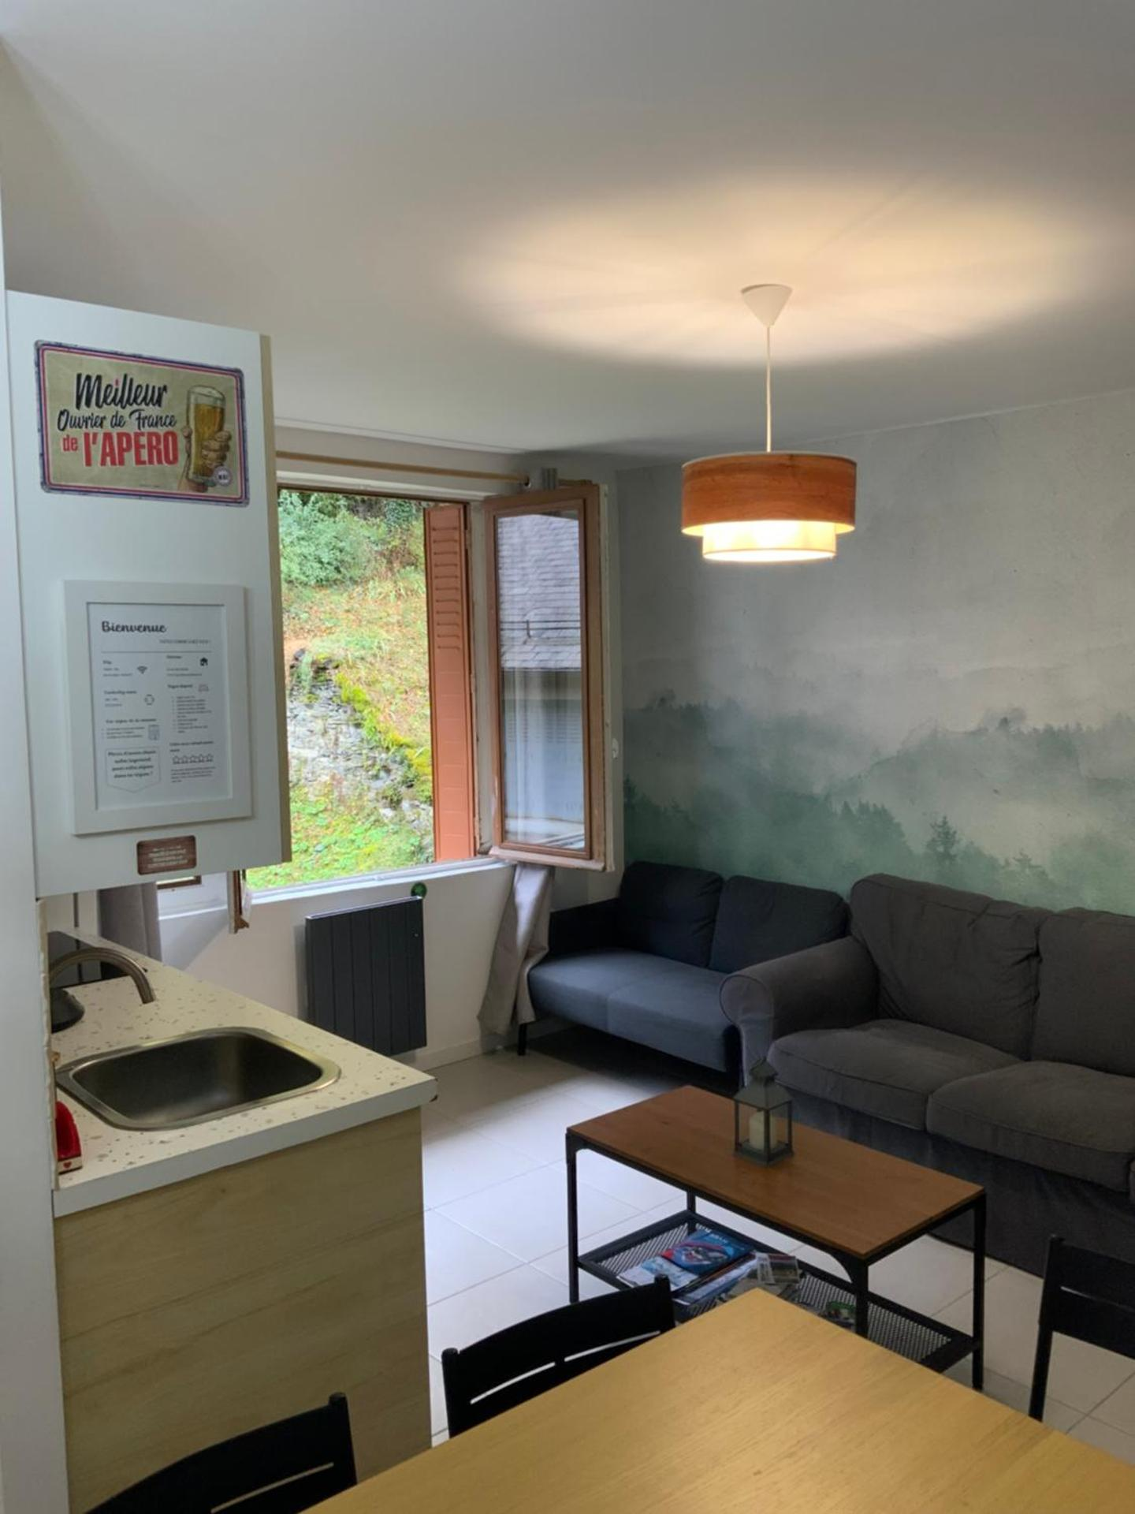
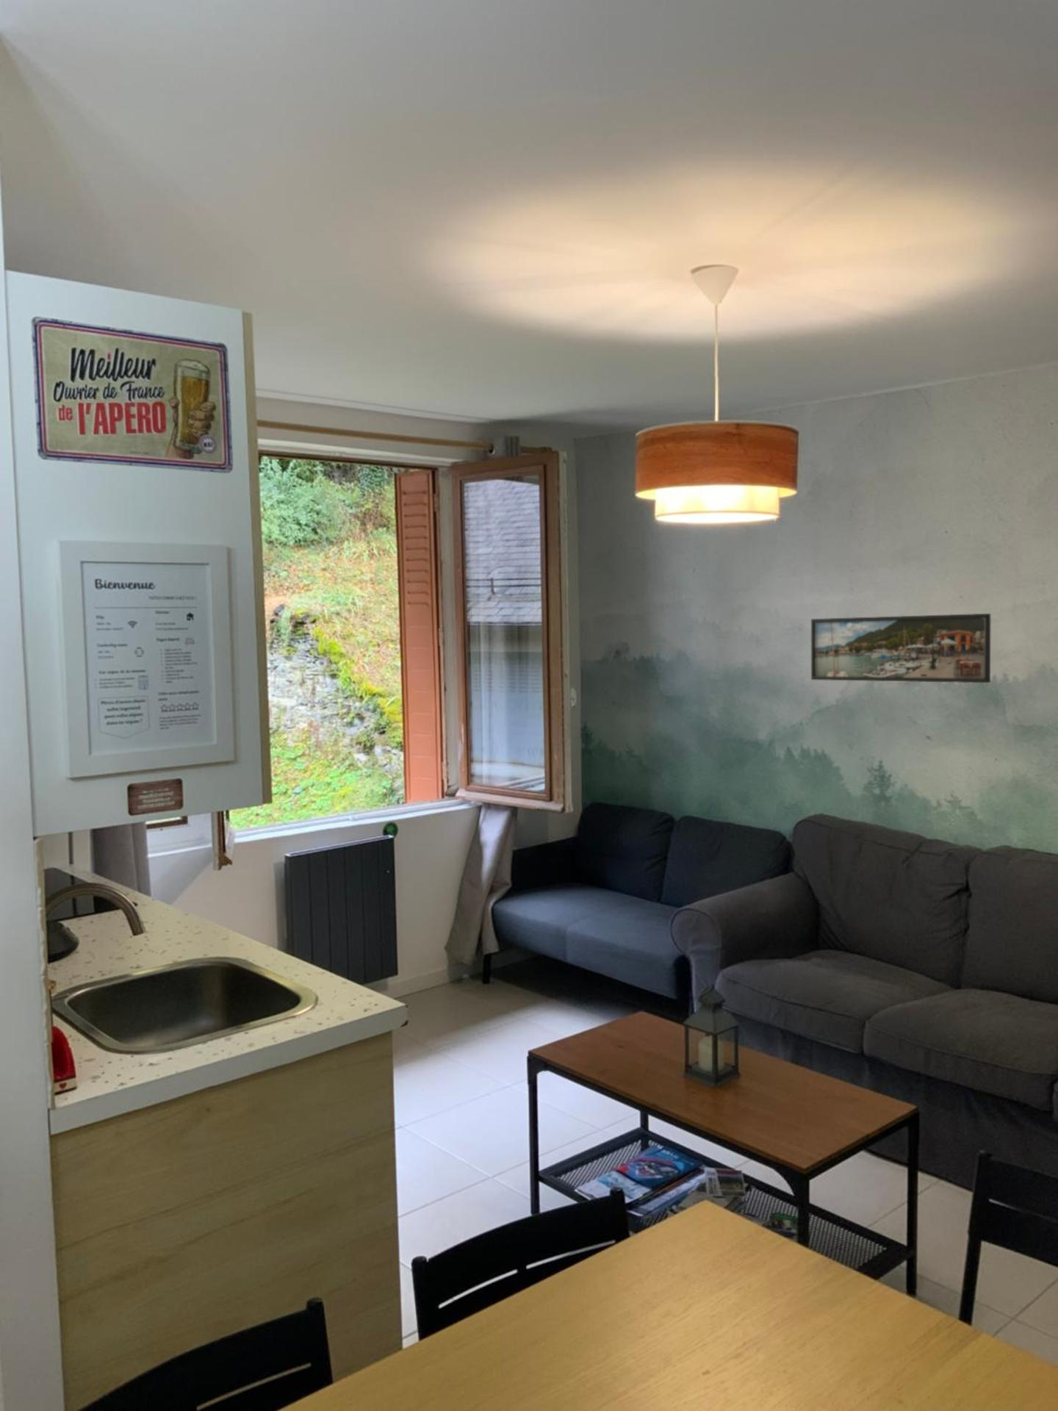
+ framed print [810,613,991,683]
